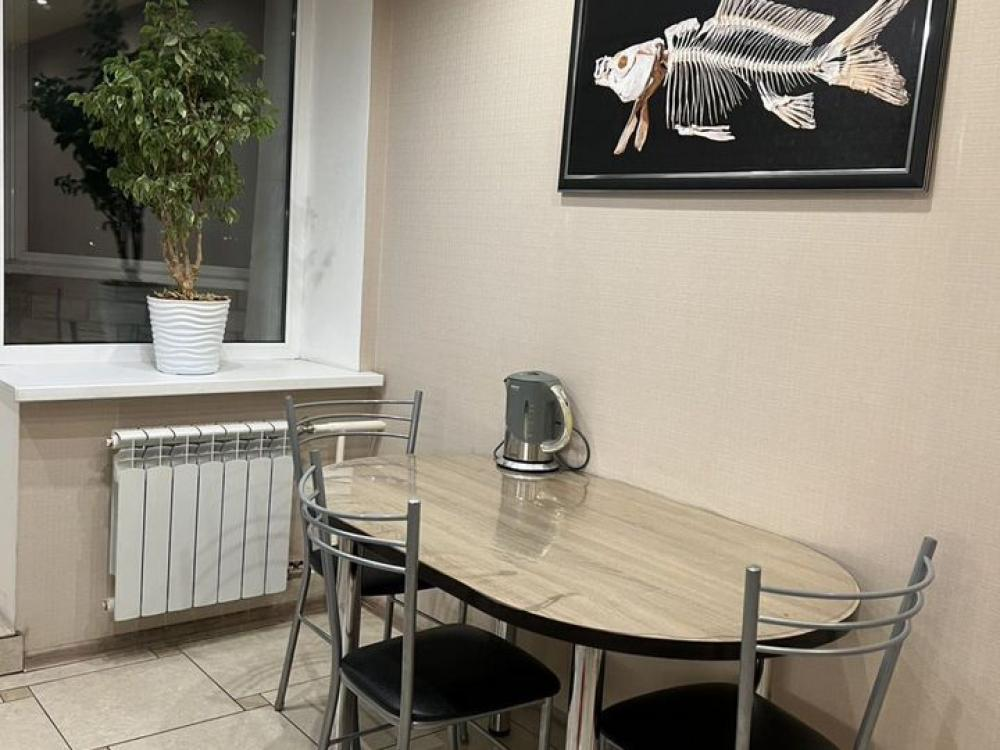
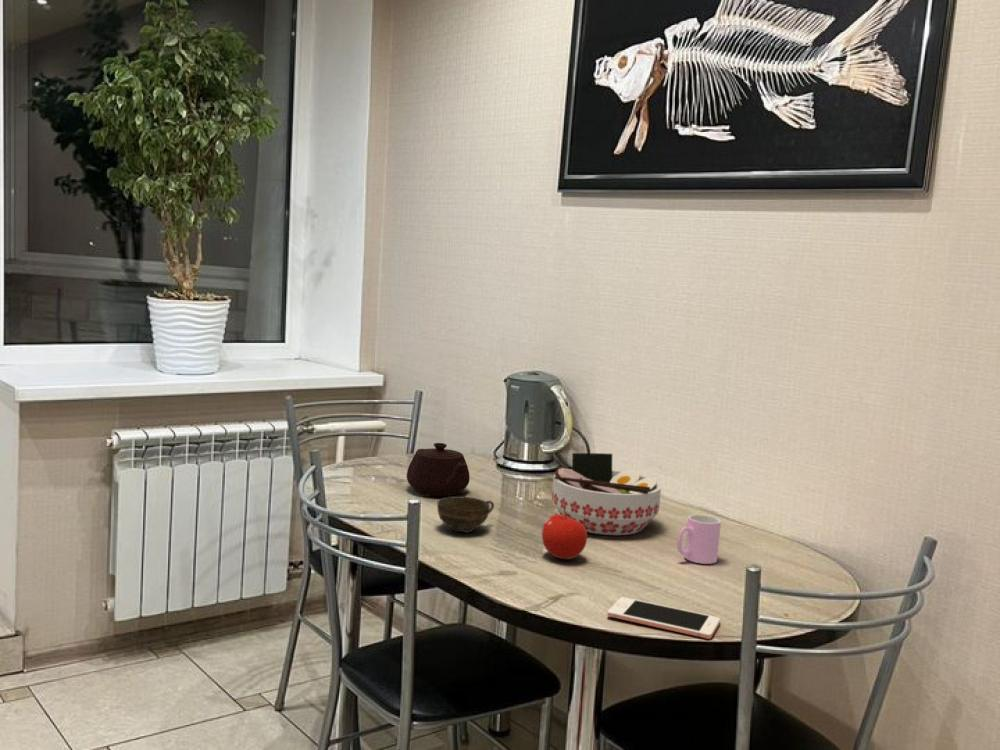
+ teapot [406,442,471,497]
+ bowl [551,452,662,536]
+ cell phone [606,596,721,640]
+ fruit [541,509,588,560]
+ cup [676,513,722,565]
+ cup [436,495,495,534]
